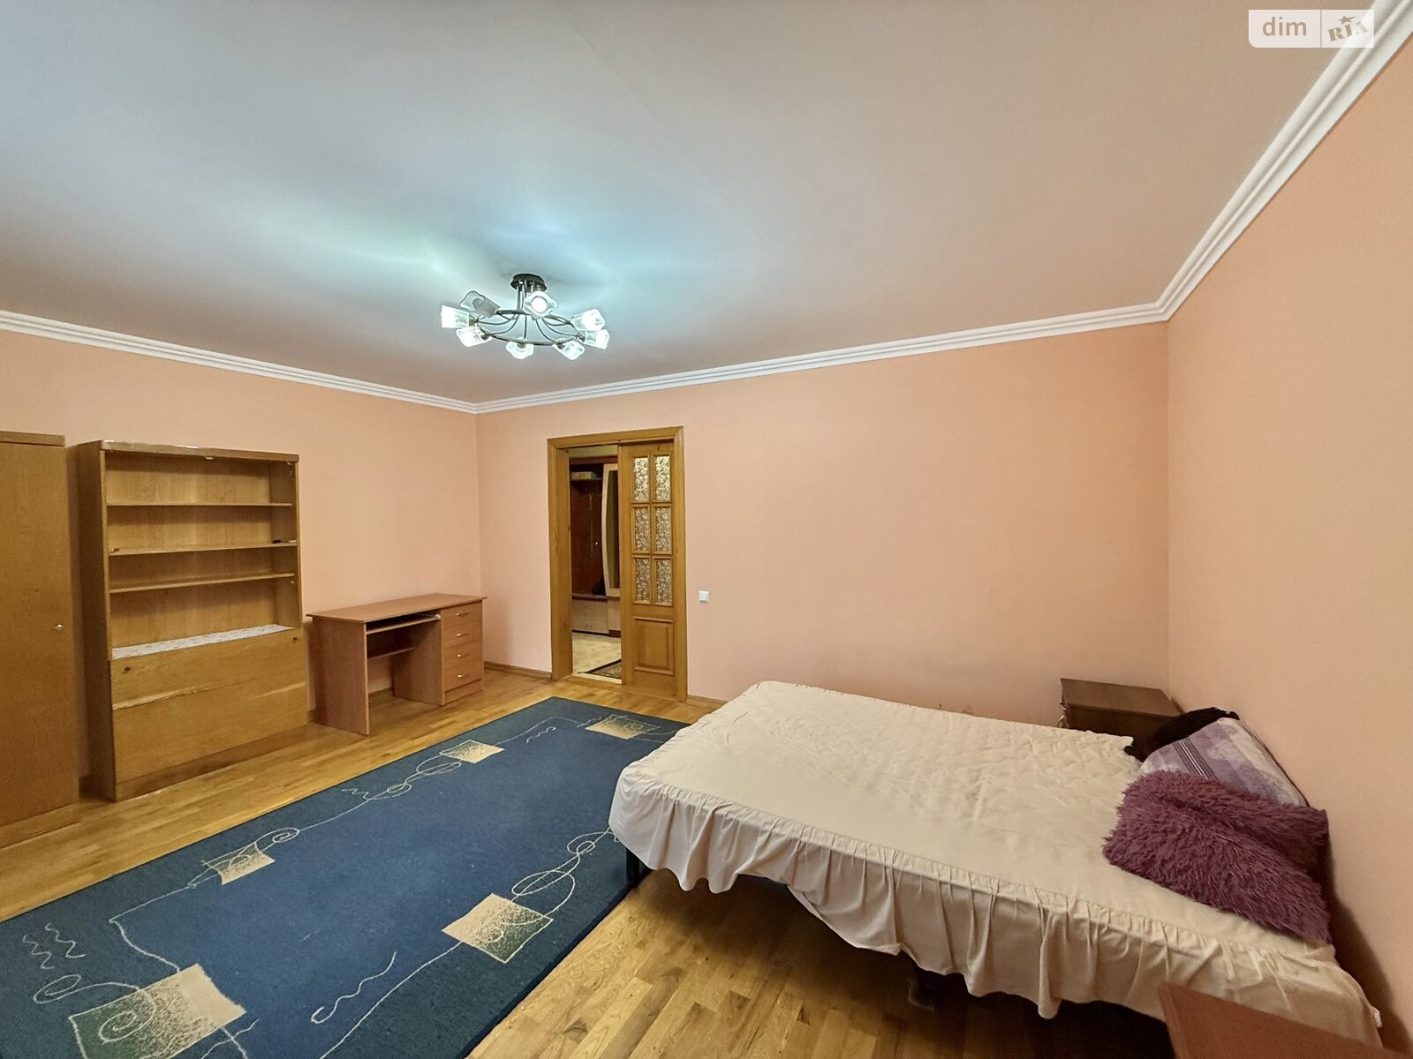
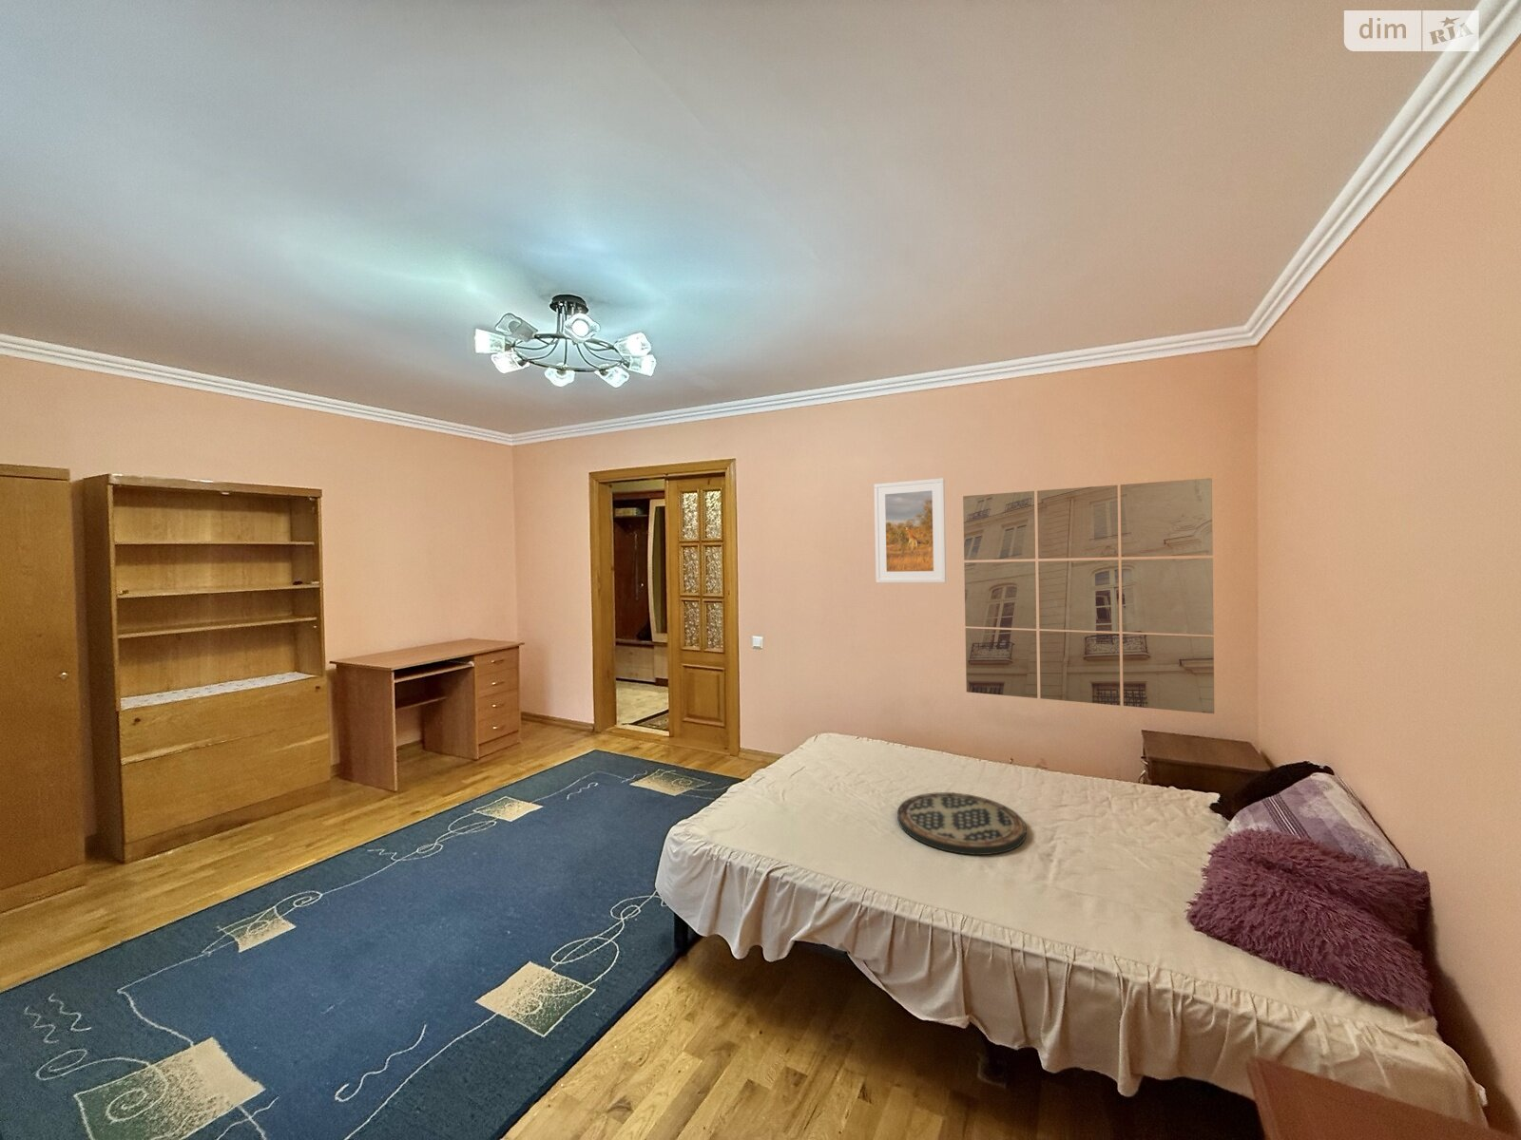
+ tray [897,792,1026,856]
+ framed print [873,477,947,583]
+ wall art [962,477,1214,715]
